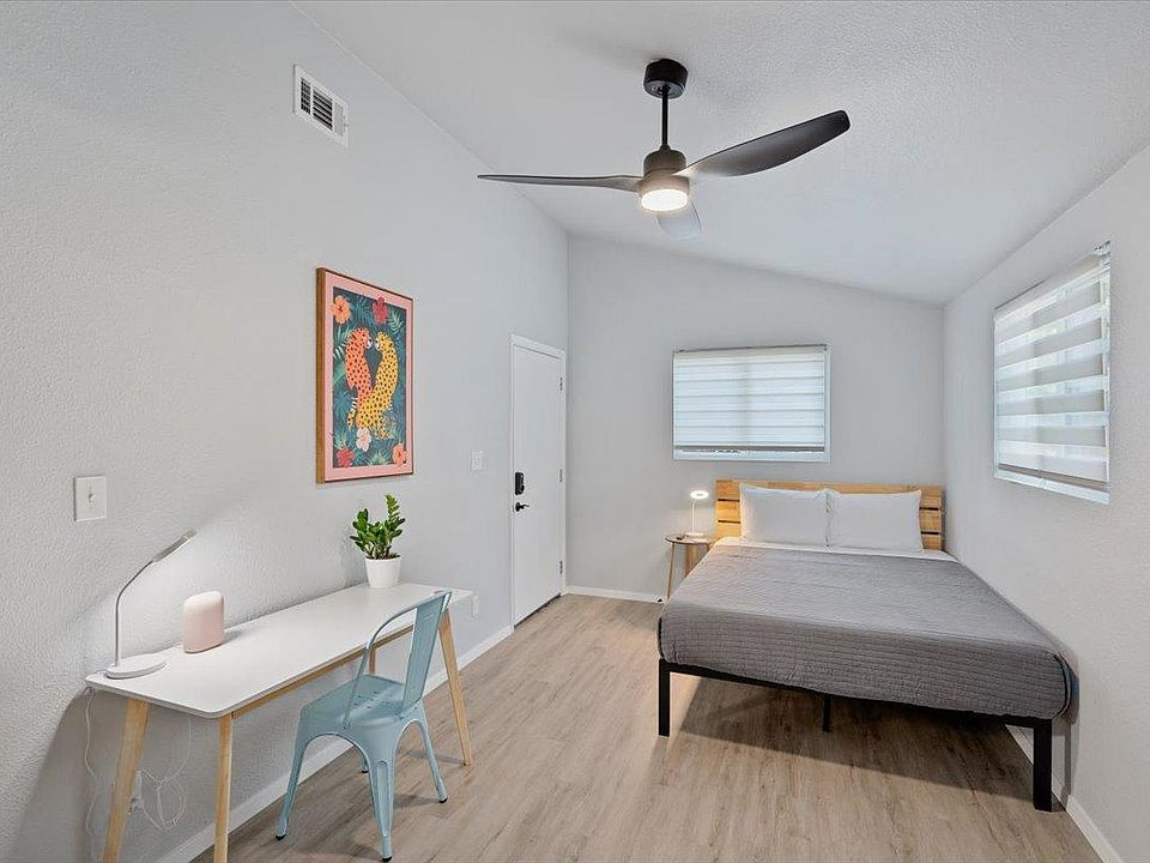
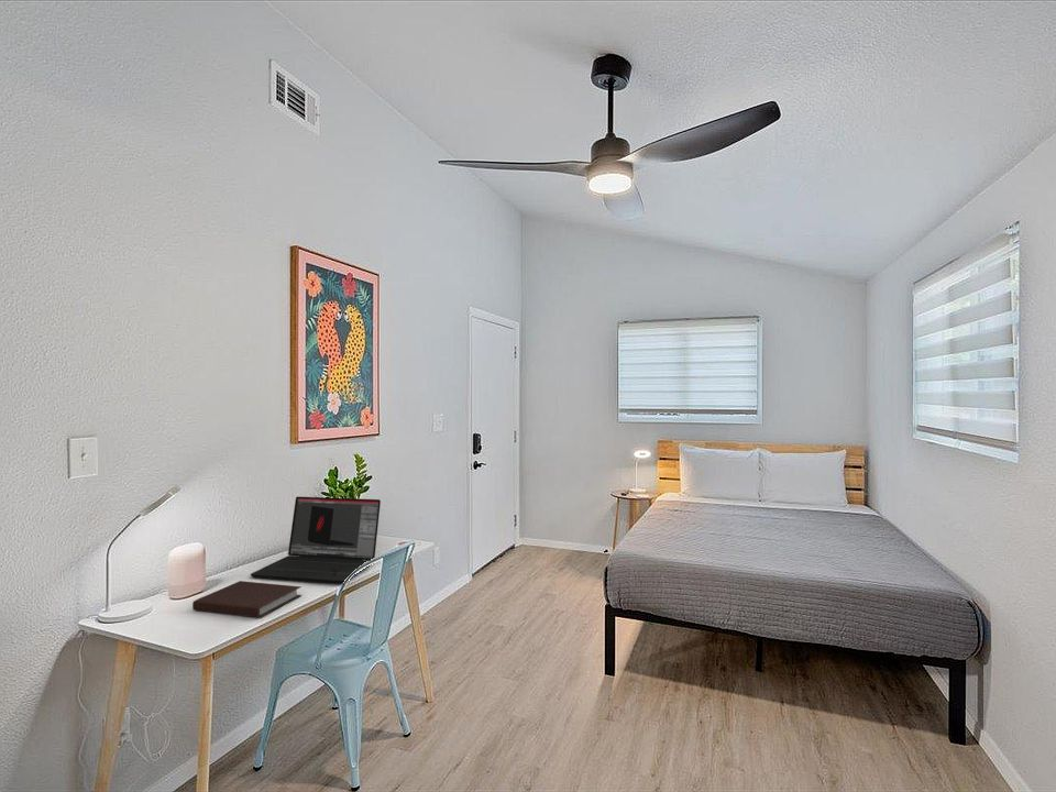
+ notebook [191,580,302,618]
+ laptop [250,495,382,585]
